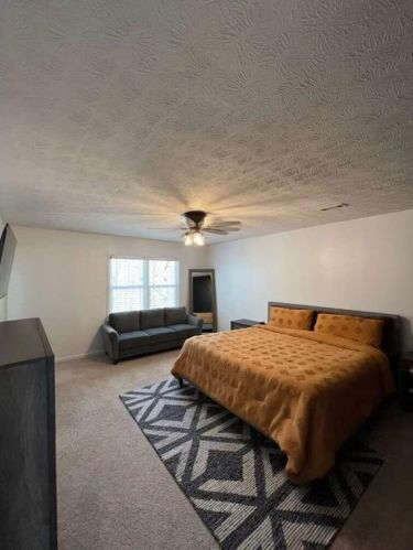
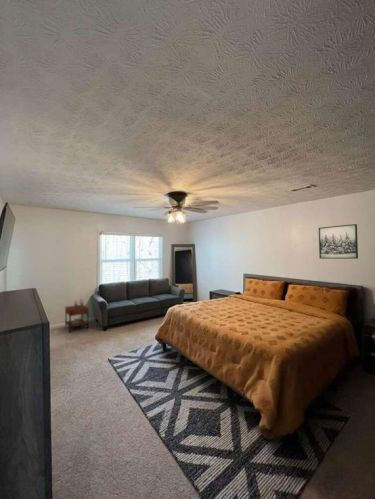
+ side table [64,298,90,333]
+ wall art [318,223,359,260]
